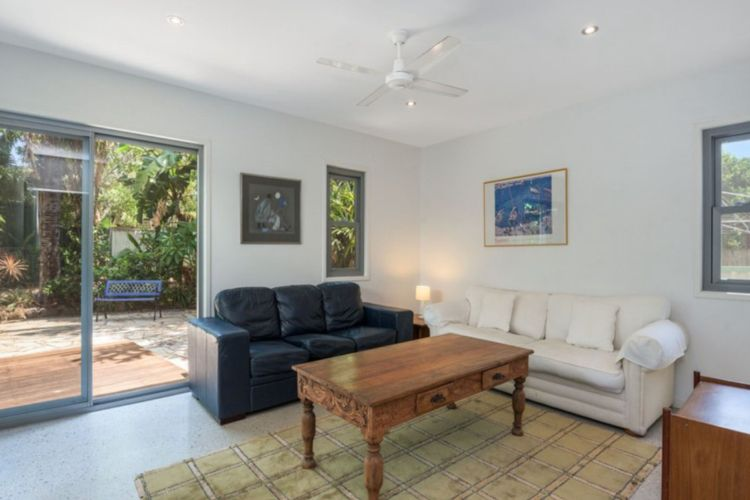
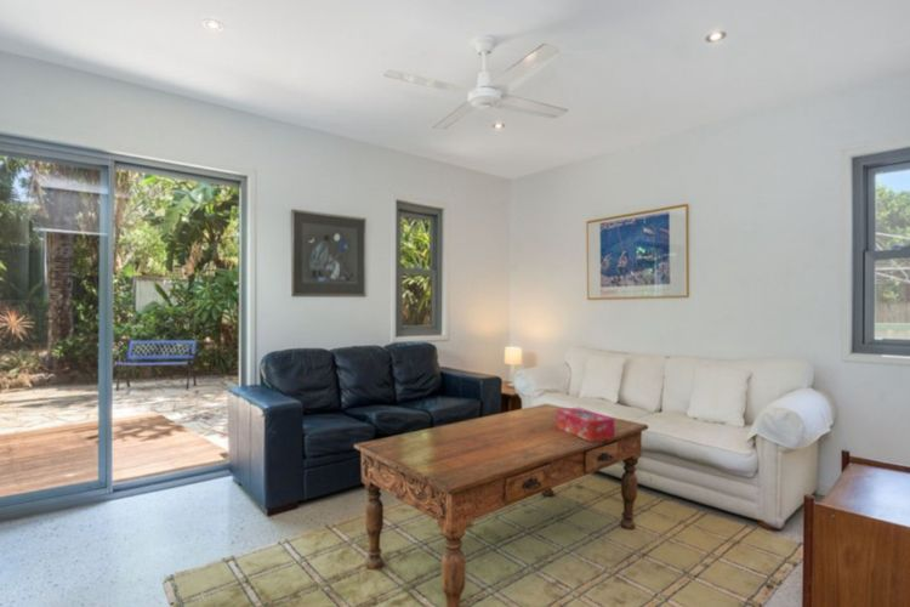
+ tissue box [556,407,615,443]
